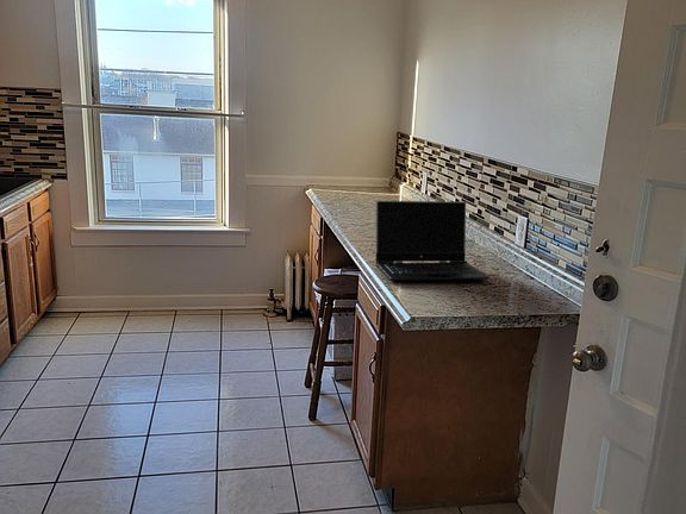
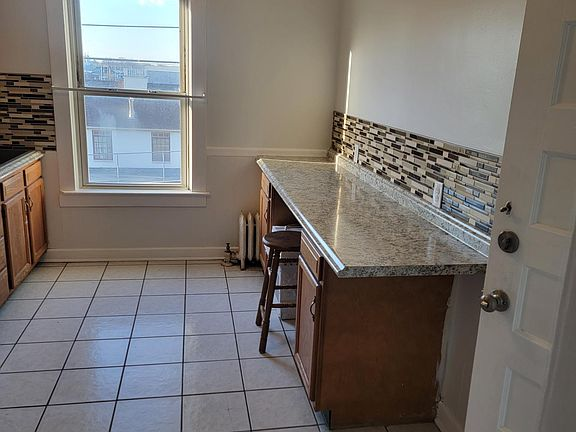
- laptop computer [375,200,489,281]
